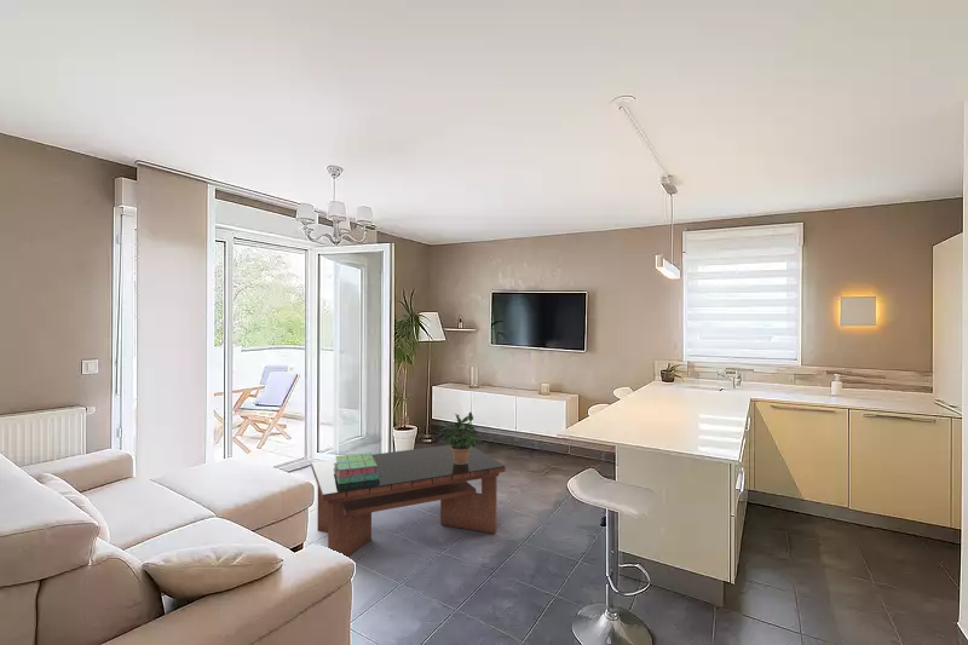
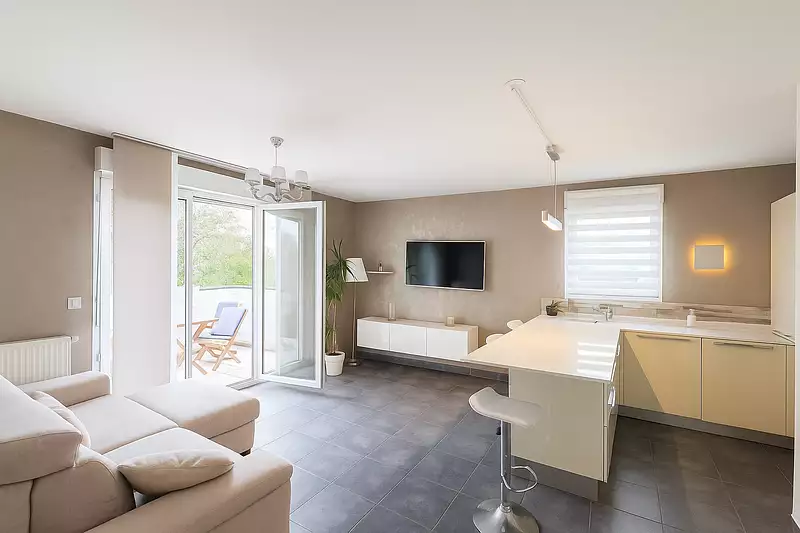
- coffee table [311,444,506,558]
- potted plant [436,411,483,465]
- stack of books [334,451,380,484]
